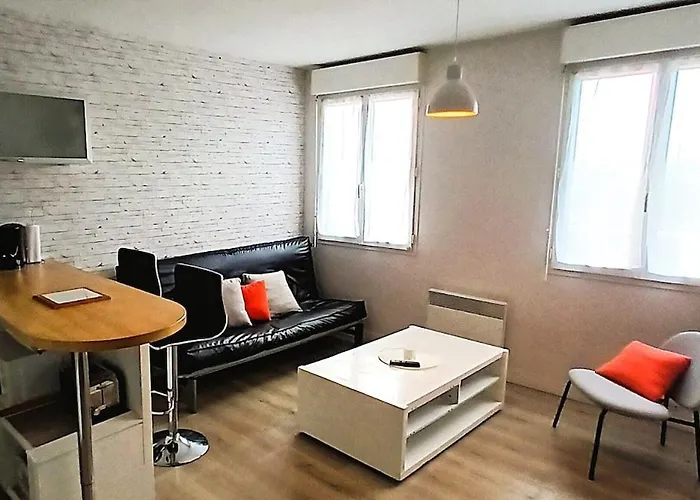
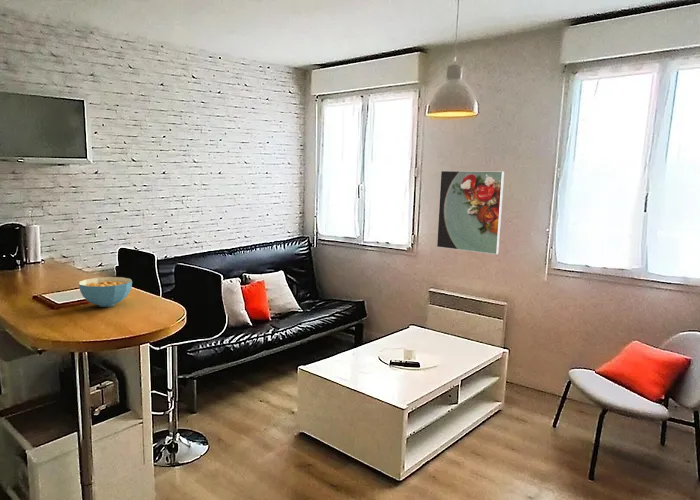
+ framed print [436,170,505,255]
+ cereal bowl [78,276,133,308]
